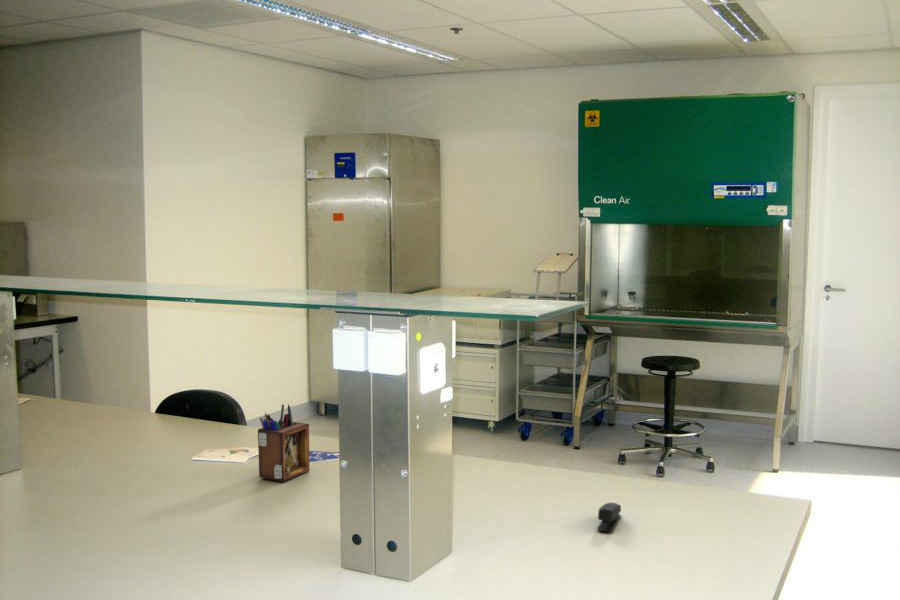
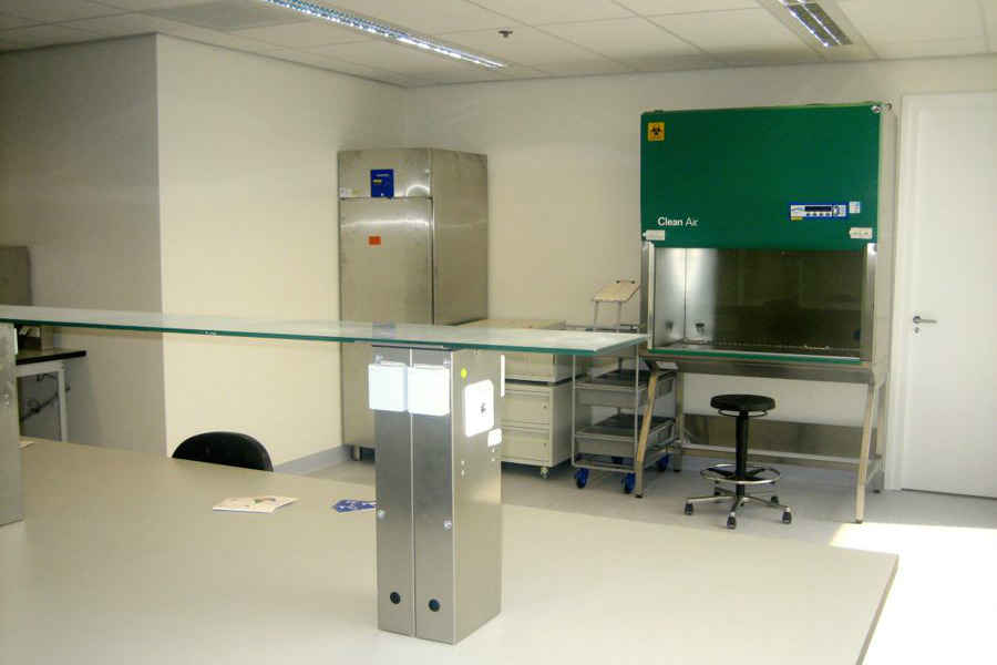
- desk organizer [257,403,311,482]
- stapler [596,502,622,533]
